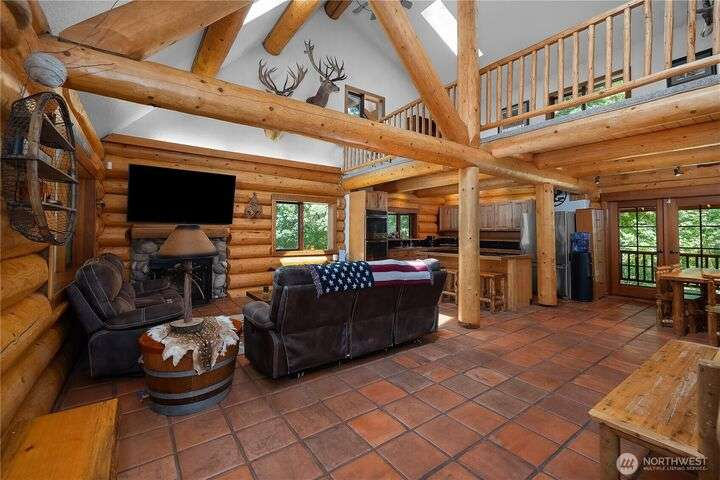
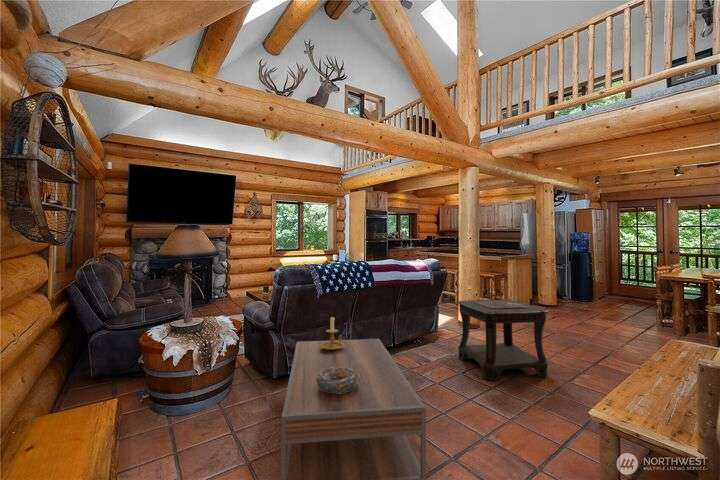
+ candle holder [319,315,345,350]
+ coffee table [280,338,427,480]
+ decorative bowl [316,367,360,394]
+ side table [456,299,550,381]
